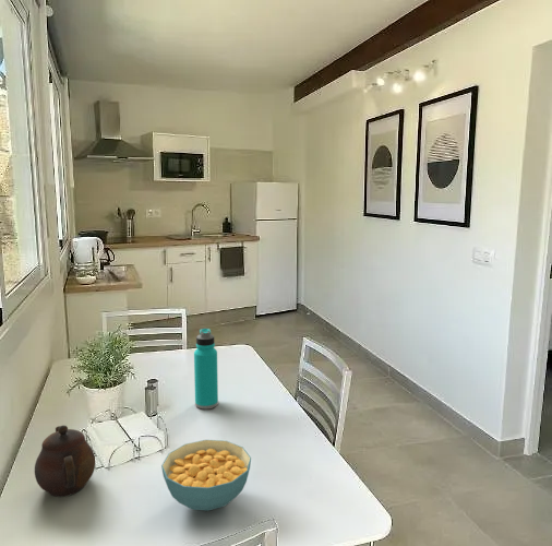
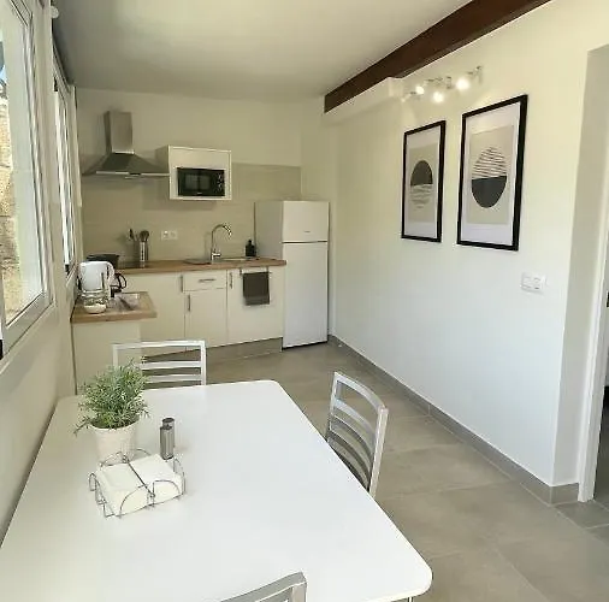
- cereal bowl [160,439,252,511]
- teapot [34,424,96,498]
- water bottle [193,328,219,410]
